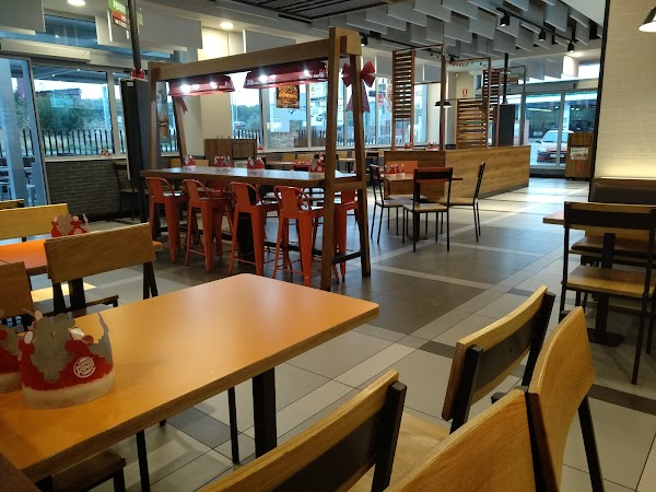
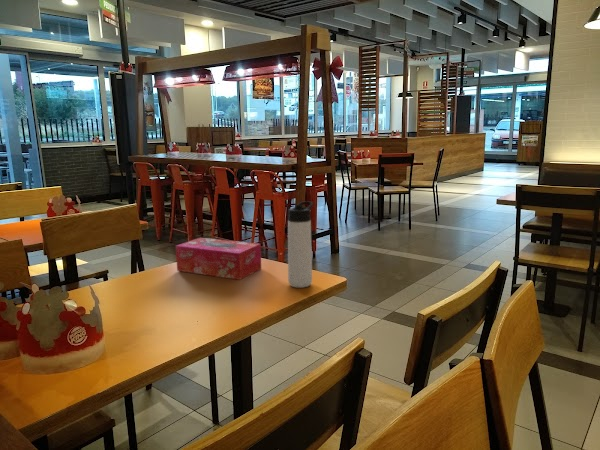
+ tissue box [175,237,262,281]
+ thermos bottle [287,200,314,289]
